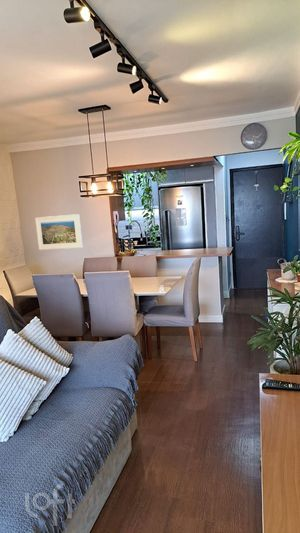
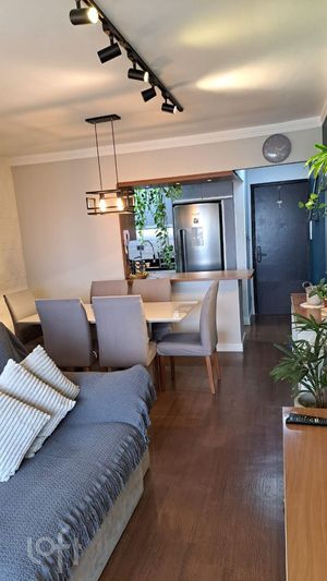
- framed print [34,213,83,251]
